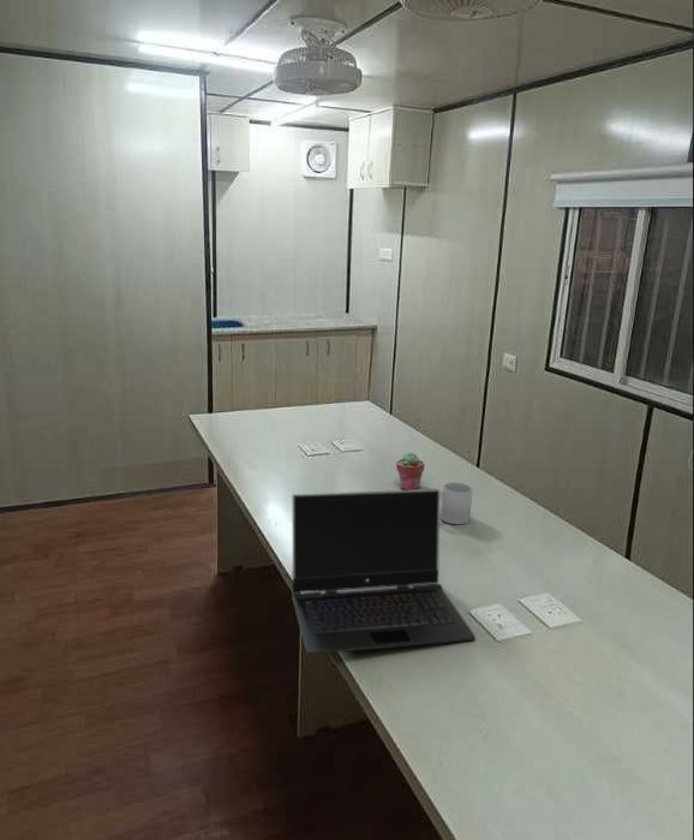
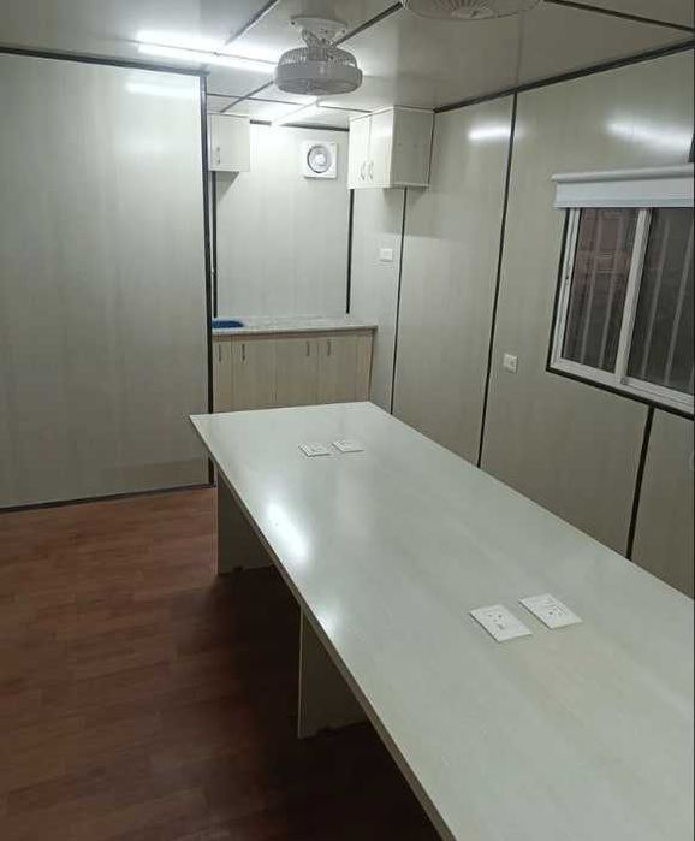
- potted succulent [395,451,426,490]
- mug [439,481,474,525]
- laptop computer [291,488,477,656]
